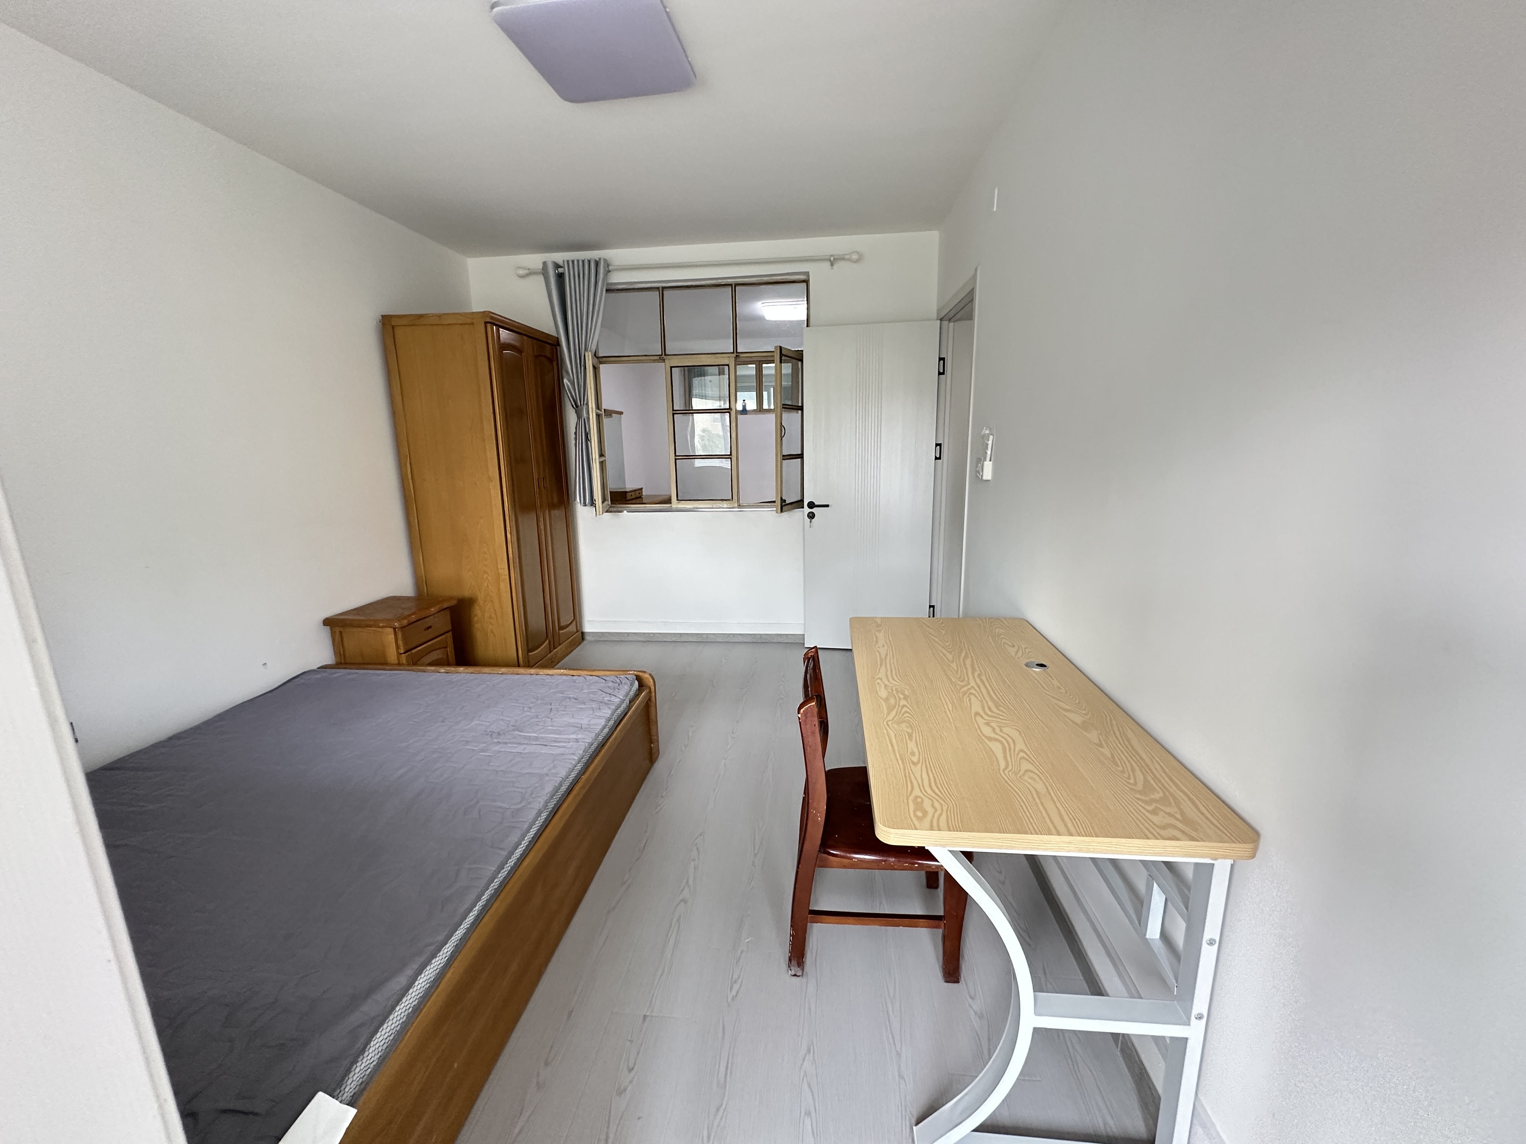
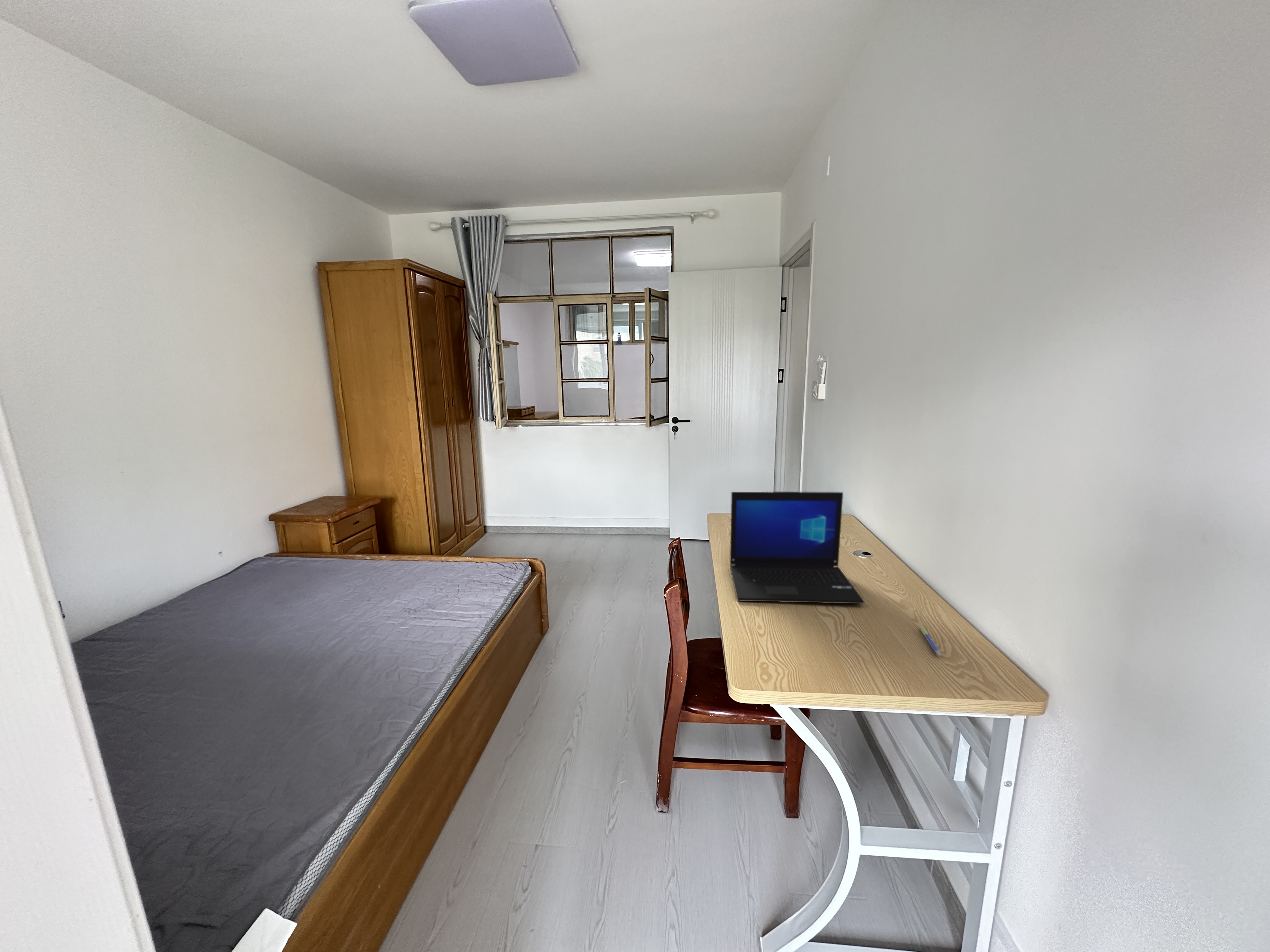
+ pen [919,625,941,656]
+ laptop [729,491,865,604]
